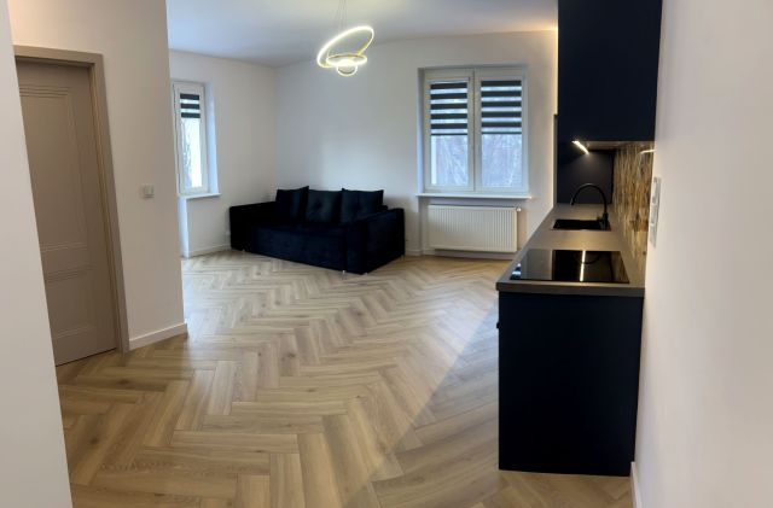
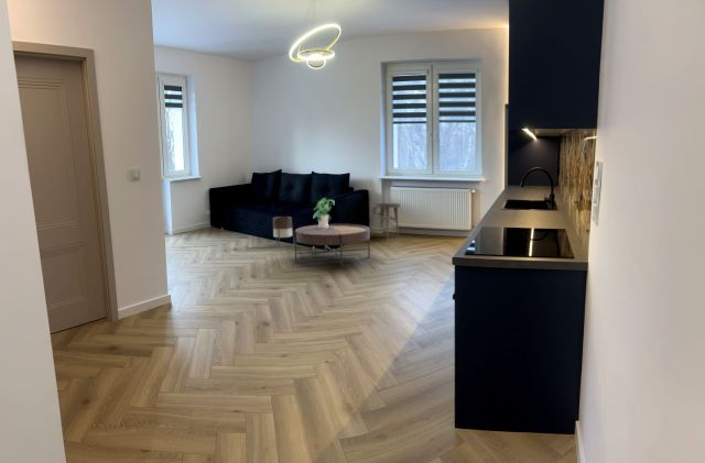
+ planter [272,216,295,249]
+ side table [369,202,401,239]
+ potted plant [313,197,335,229]
+ coffee table [293,223,371,268]
